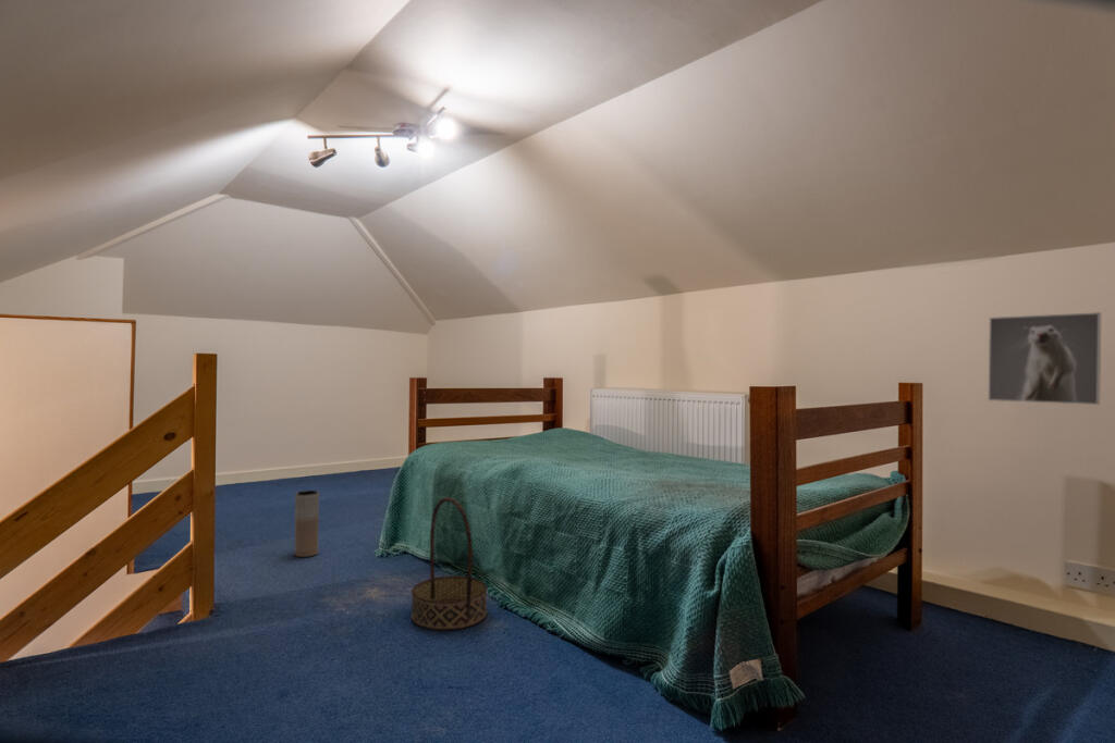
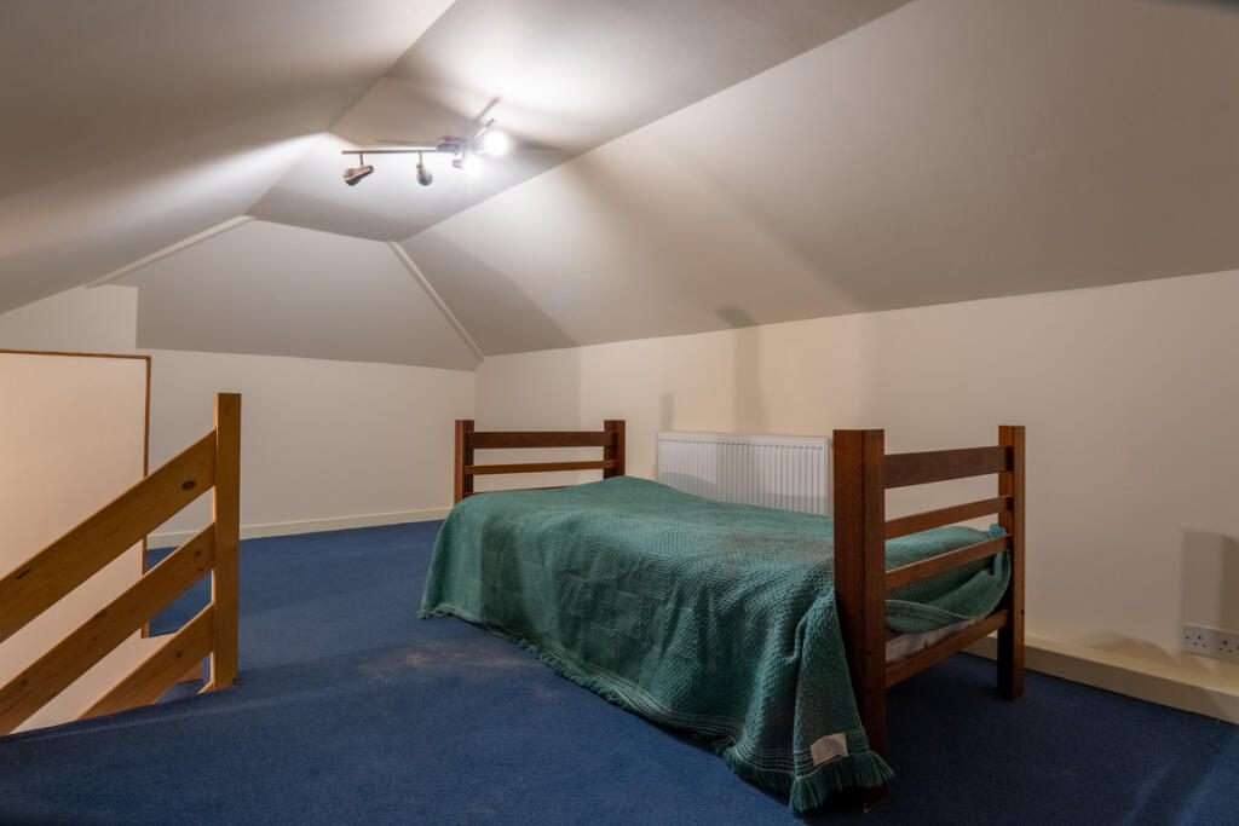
- basket [411,496,489,631]
- vase [294,490,320,558]
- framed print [988,311,1102,406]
